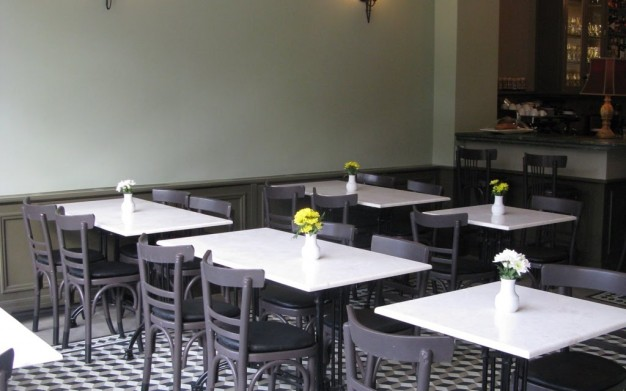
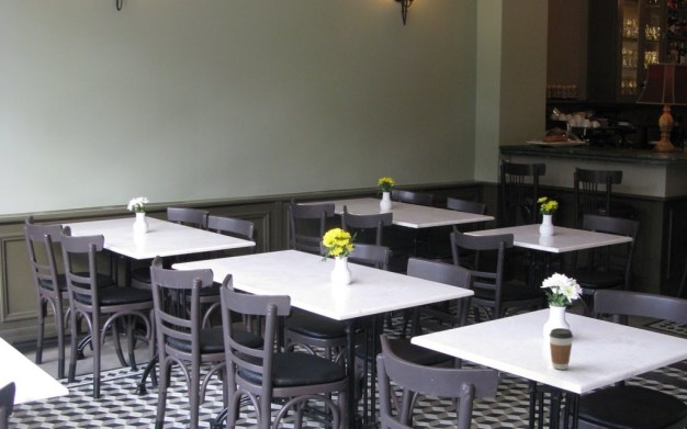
+ coffee cup [549,327,574,371]
